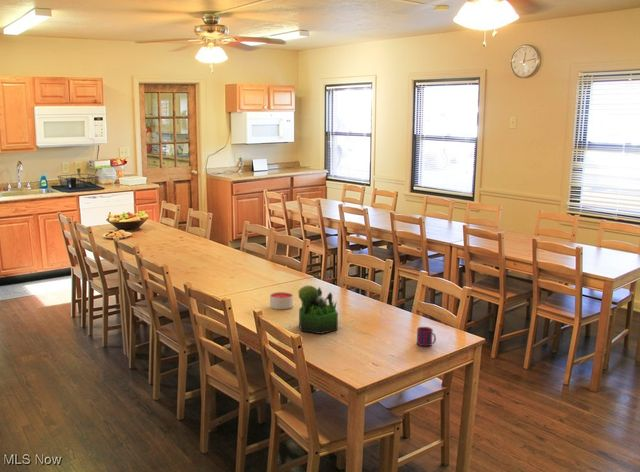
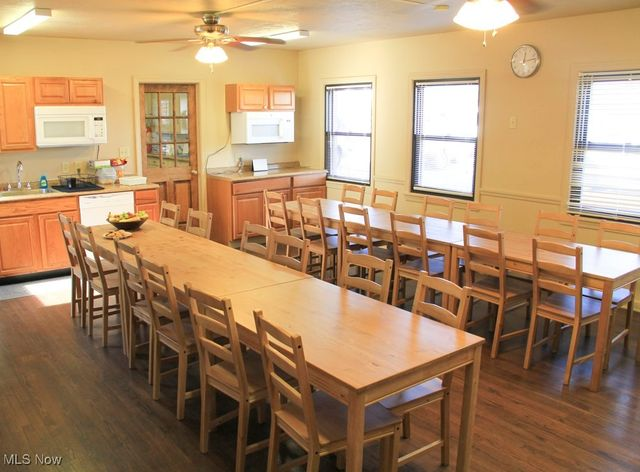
- plant [298,284,339,335]
- mug [416,326,437,347]
- candle [269,291,294,310]
